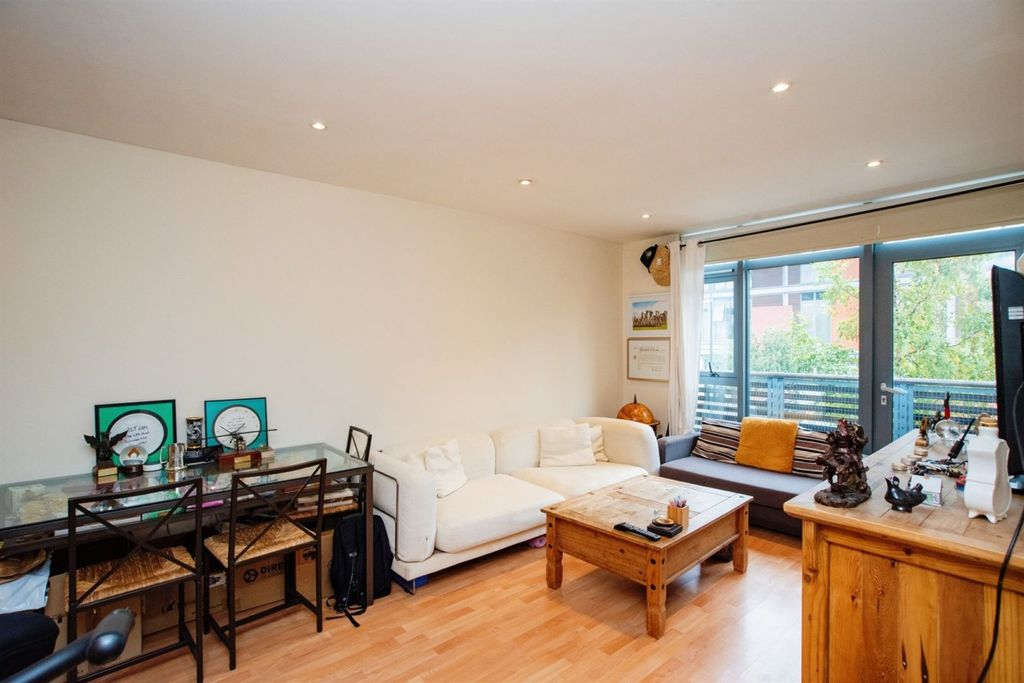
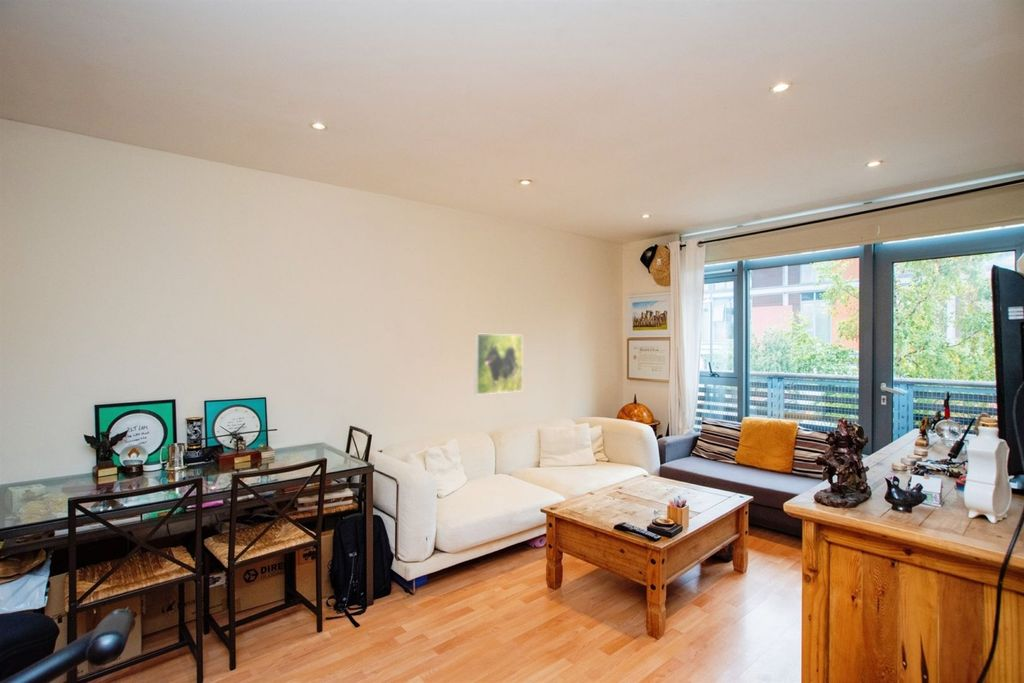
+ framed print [474,333,524,395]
